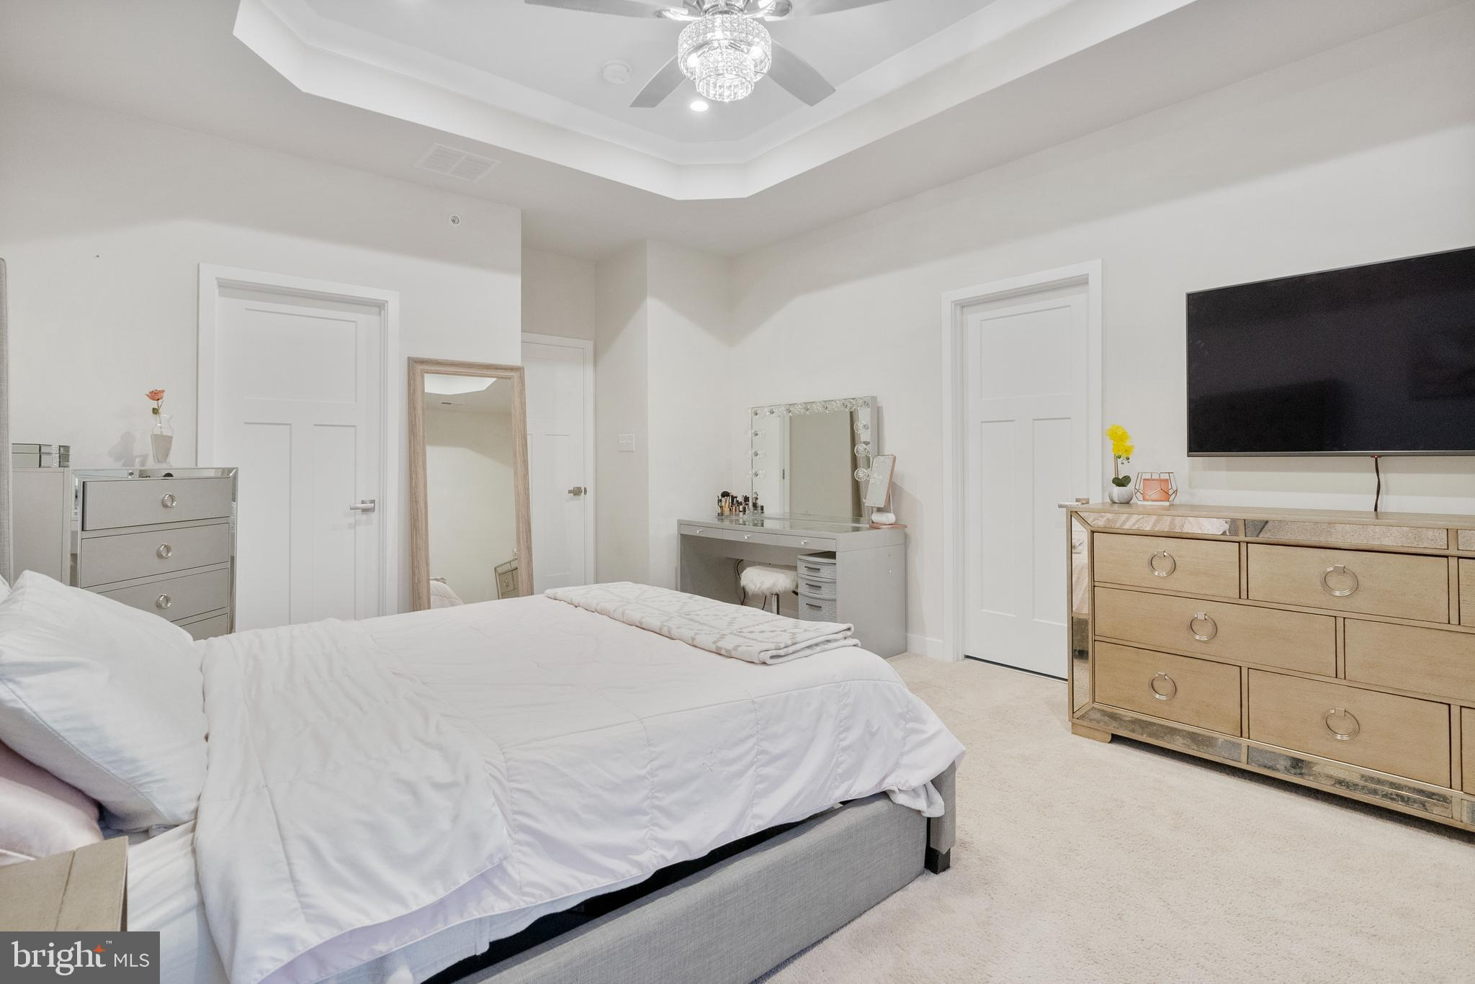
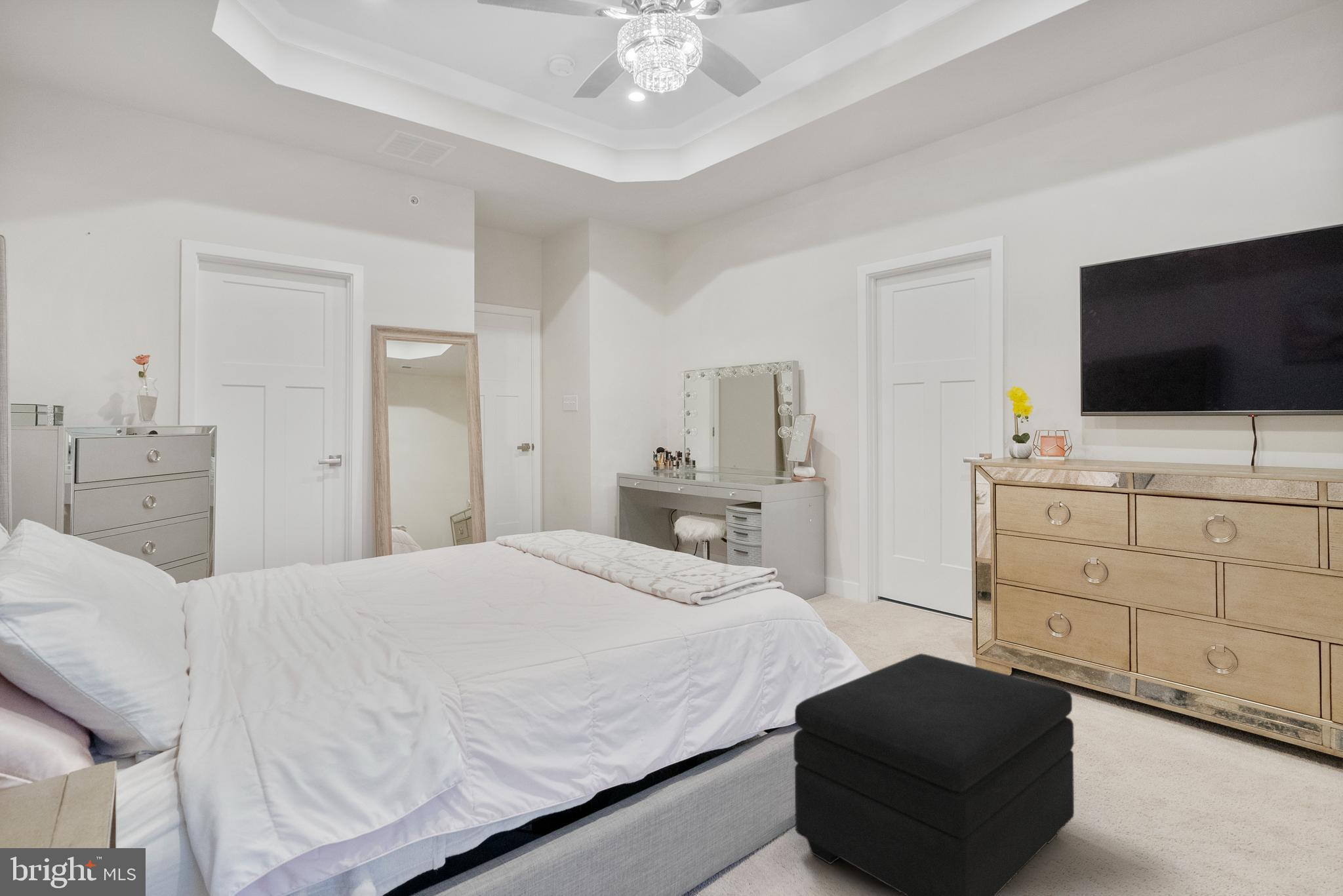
+ footstool [793,653,1075,896]
